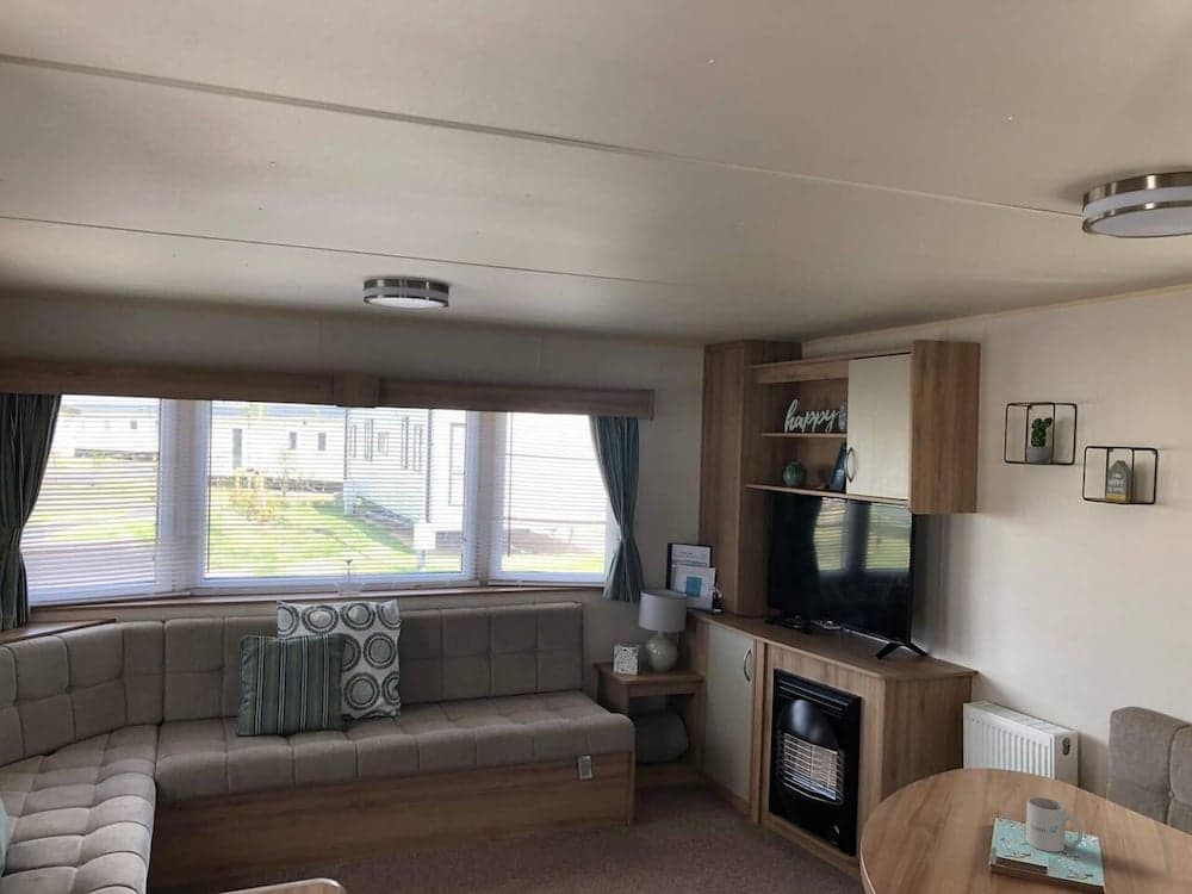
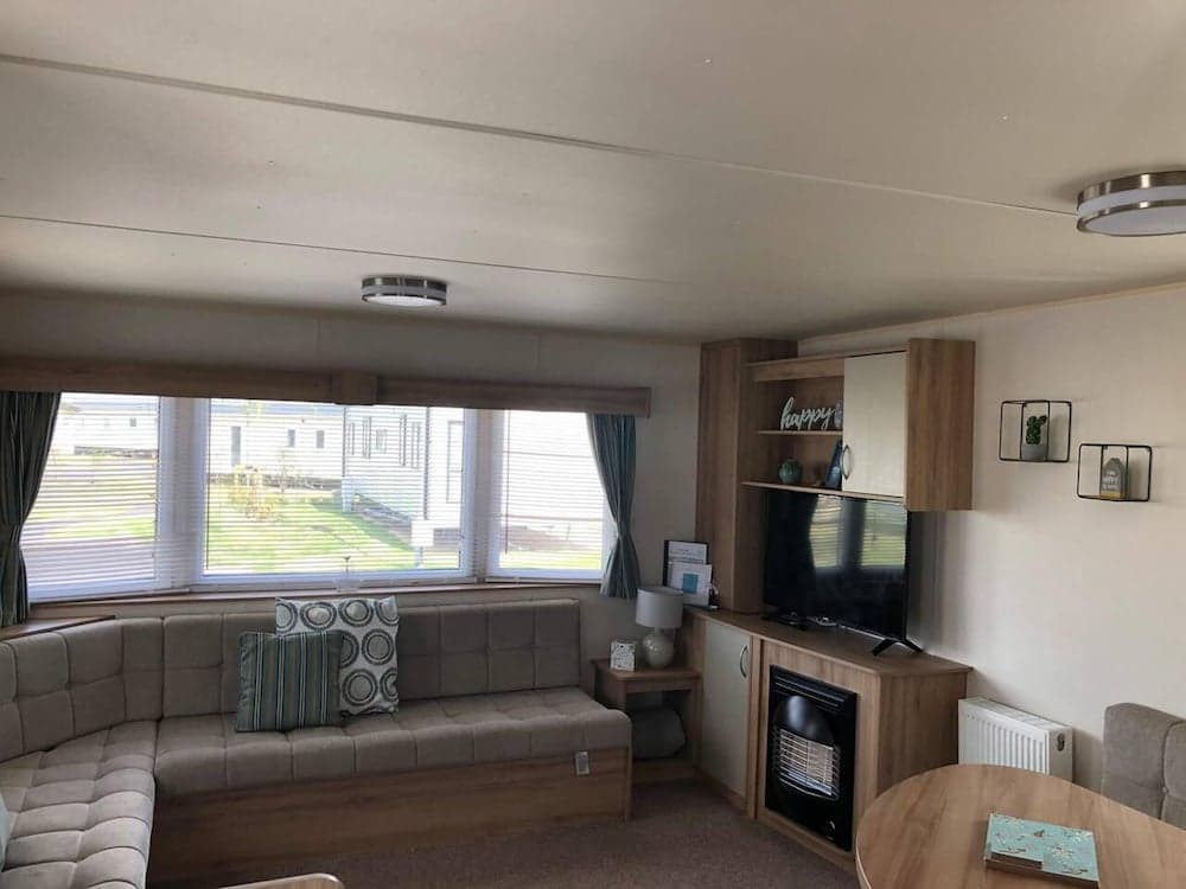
- mug [1025,796,1084,853]
